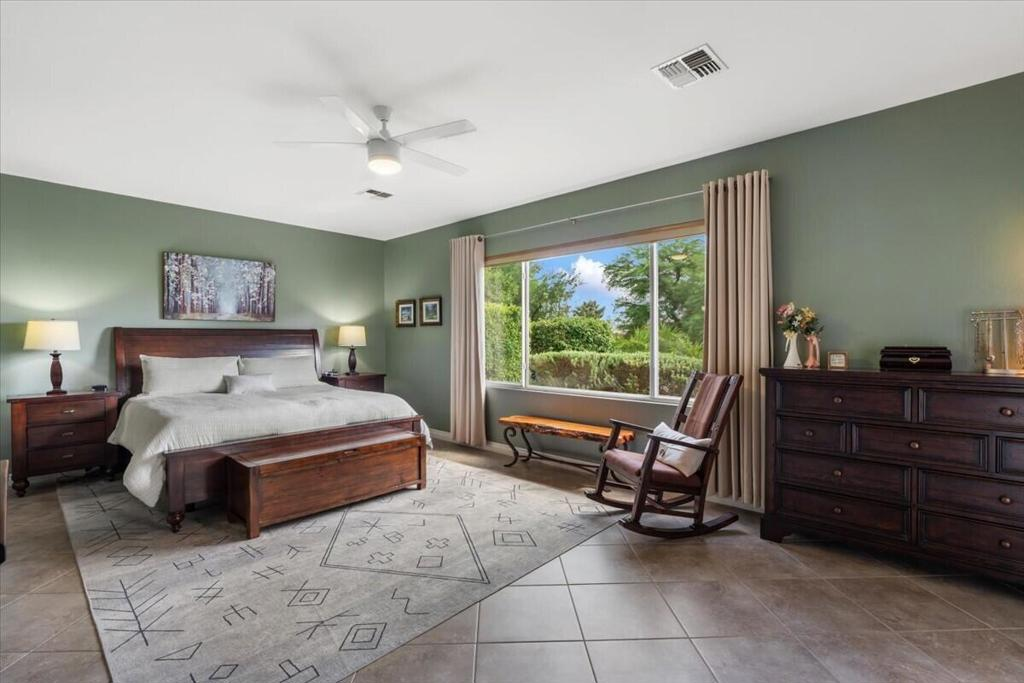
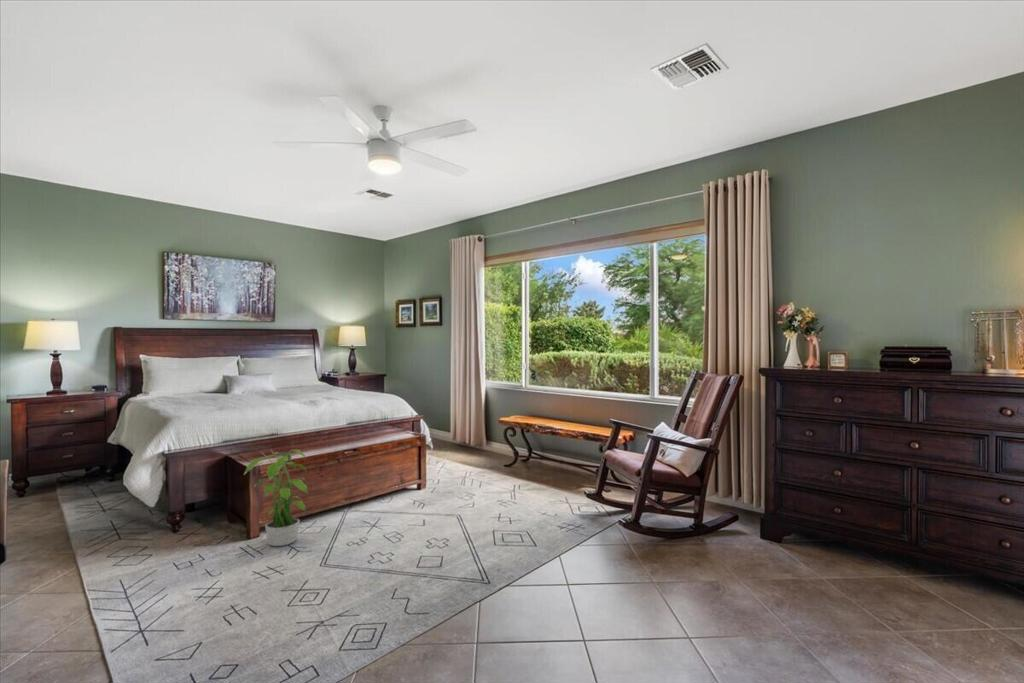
+ potted plant [243,449,309,547]
